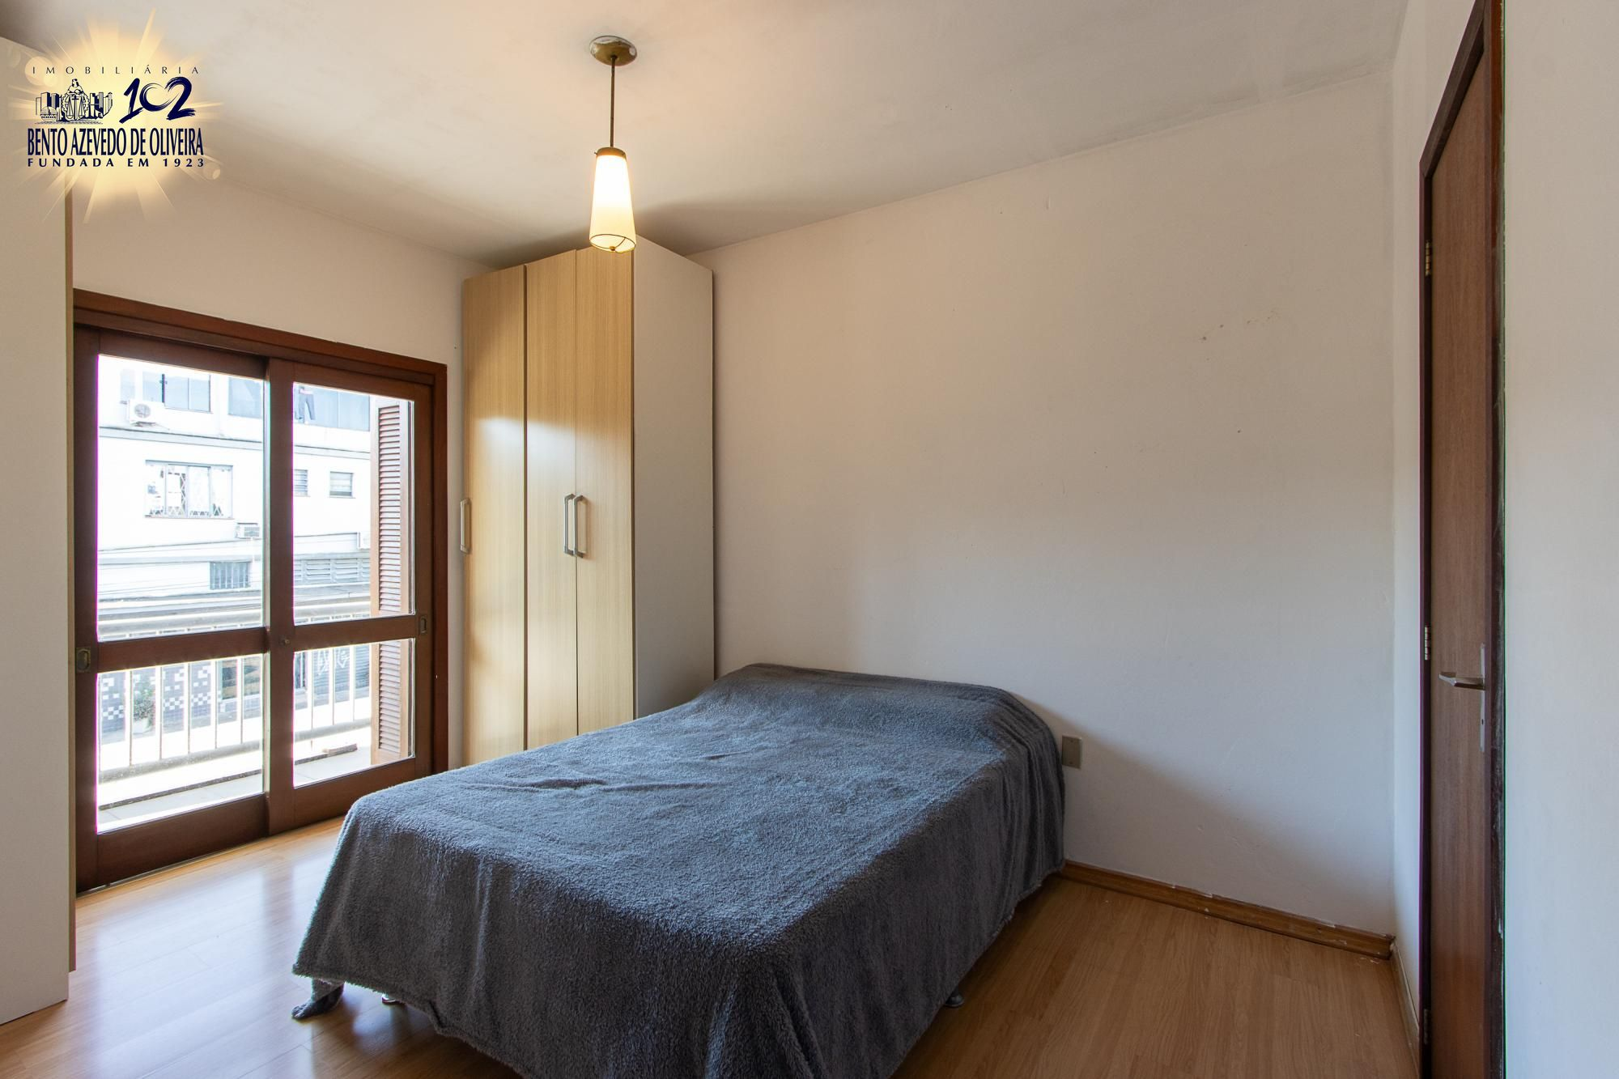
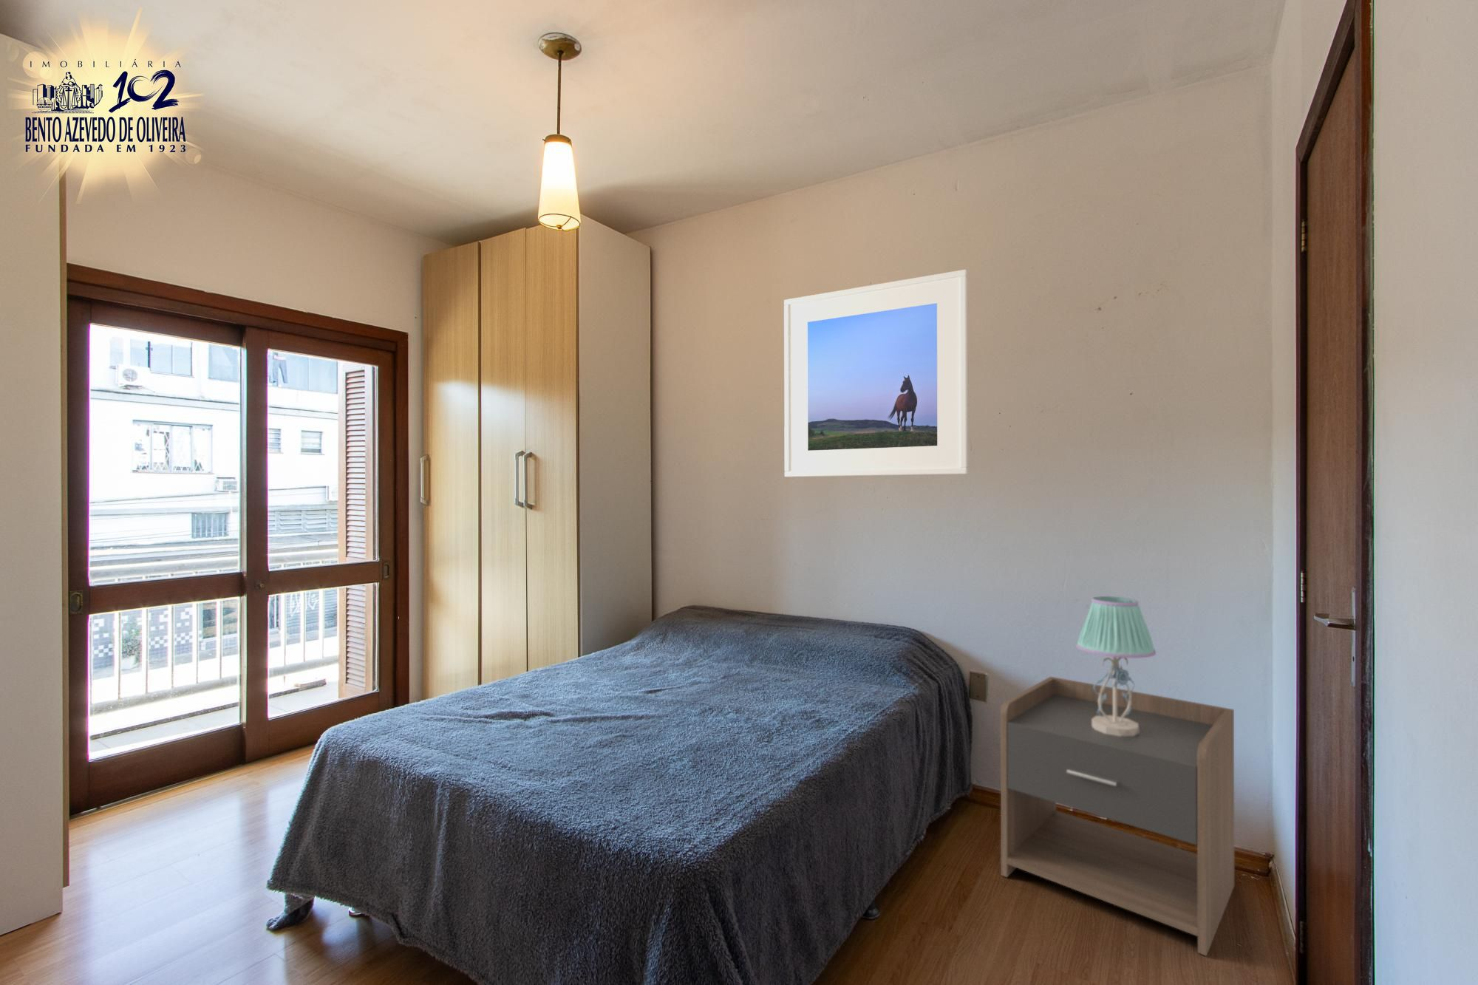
+ nightstand [1000,676,1235,956]
+ table lamp [1075,596,1156,735]
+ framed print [784,269,969,477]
